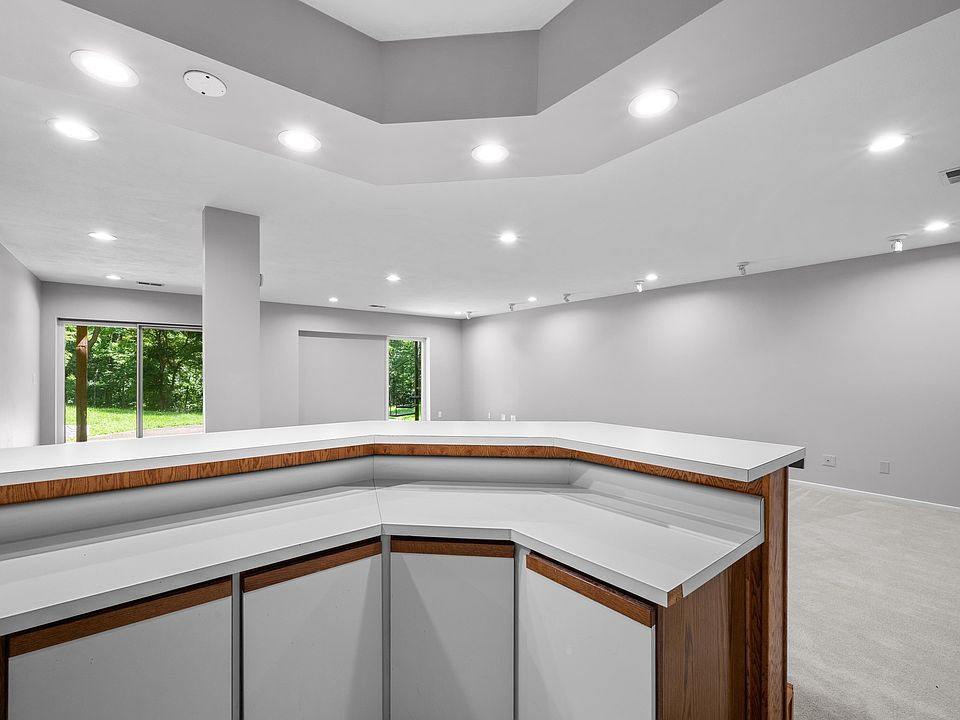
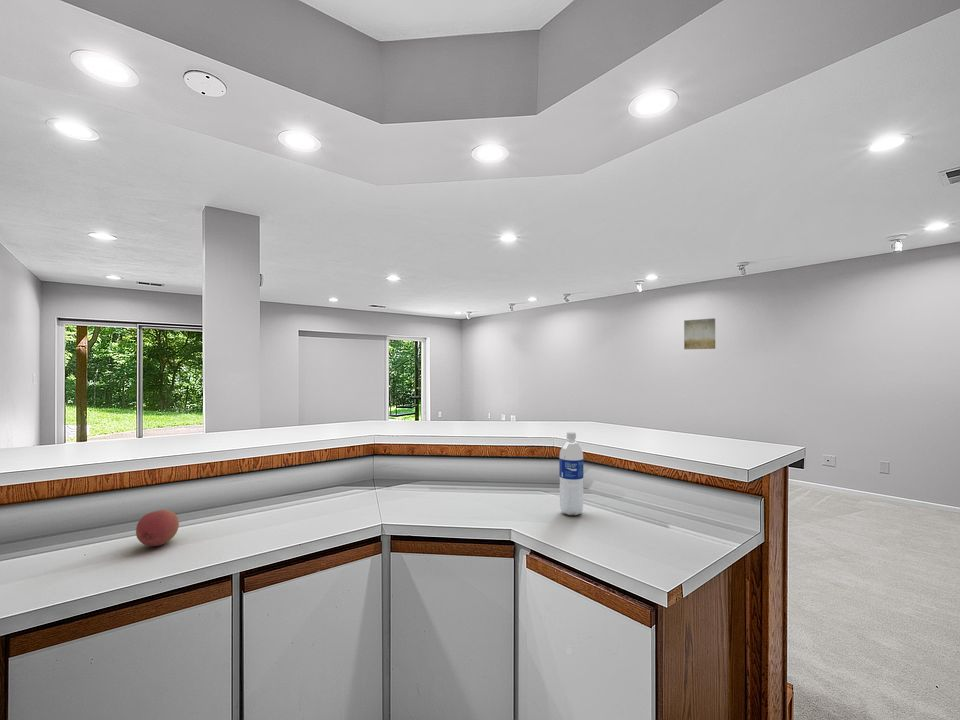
+ fruit [135,509,180,547]
+ water bottle [558,431,584,516]
+ wall art [683,317,716,350]
